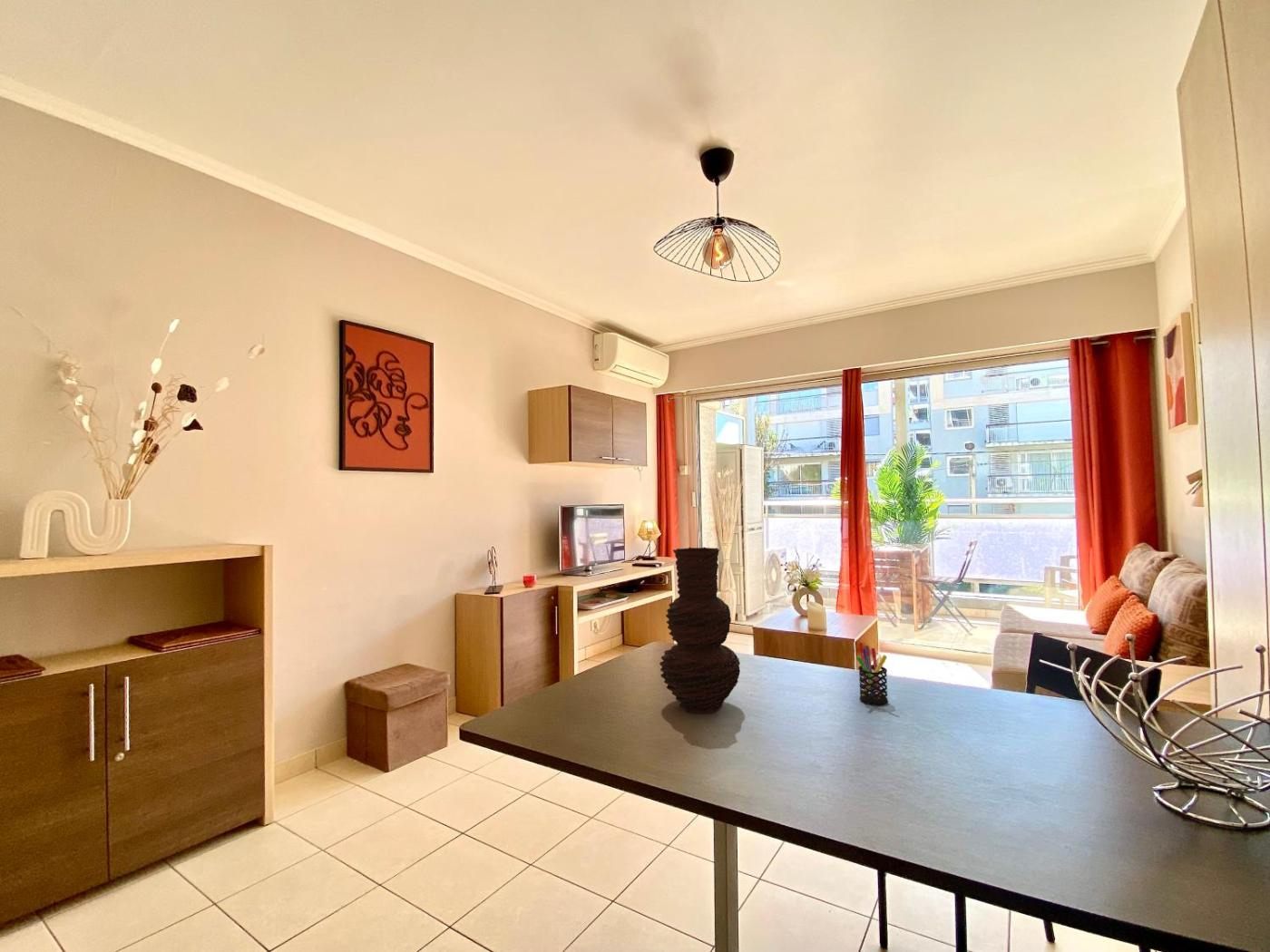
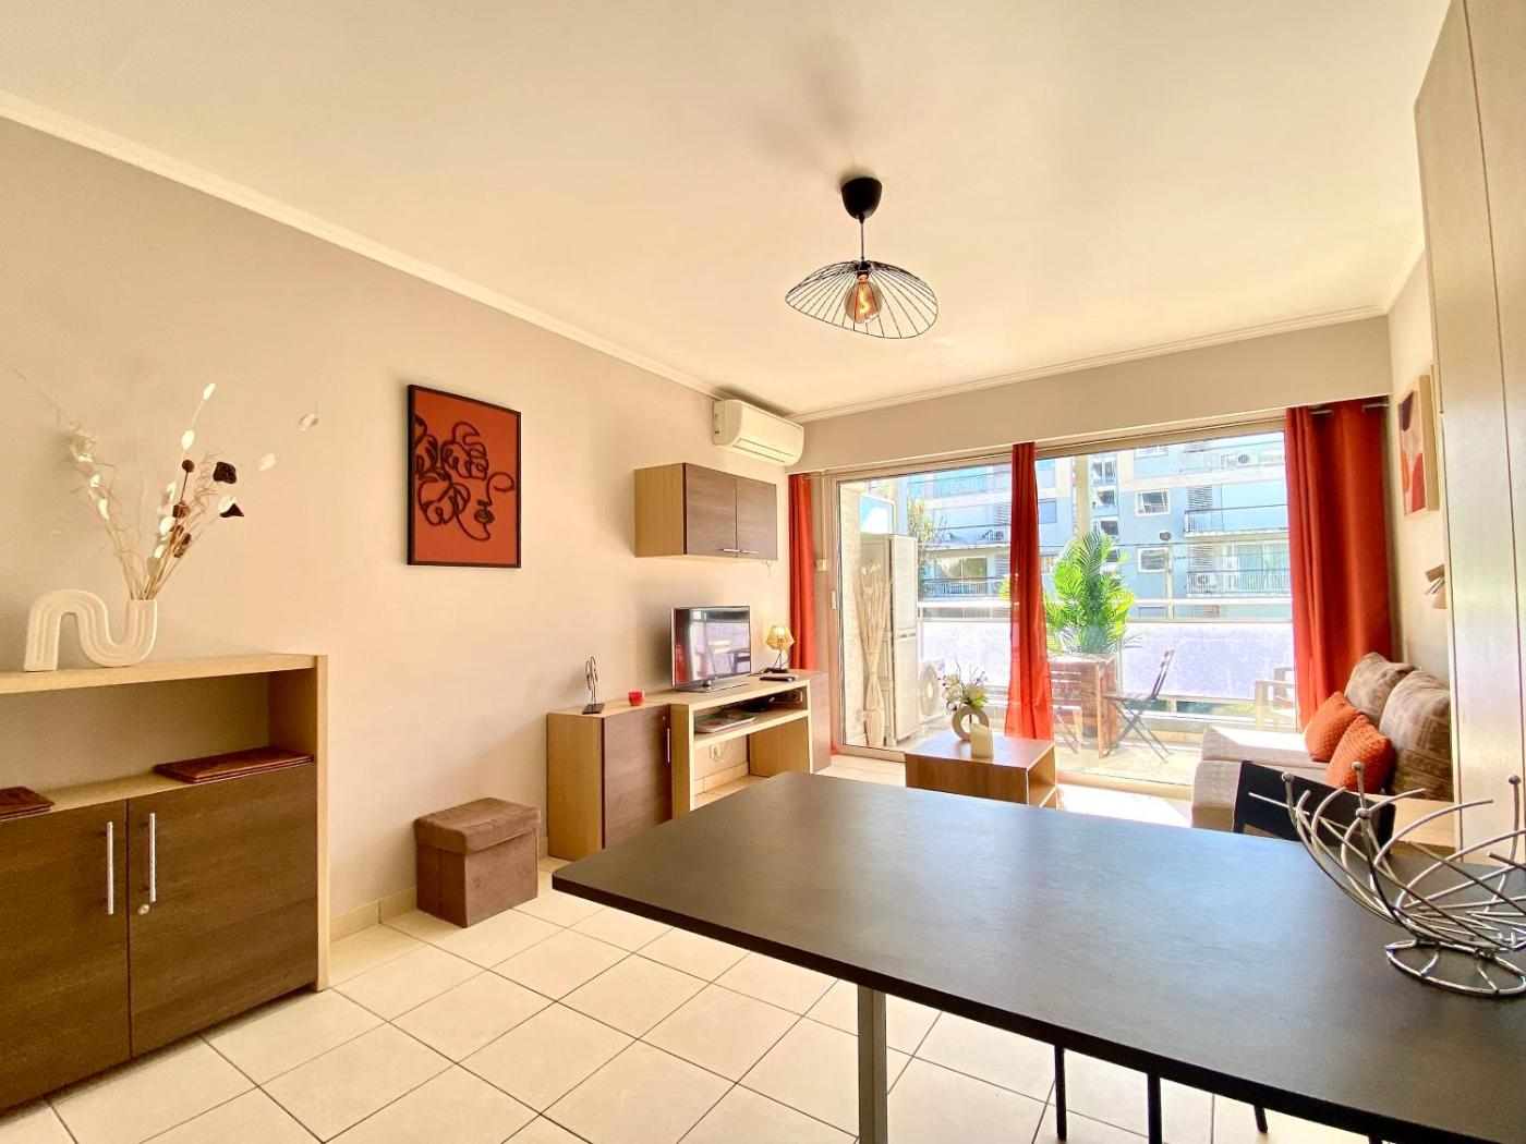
- vase [659,547,741,714]
- pen holder [855,642,889,706]
